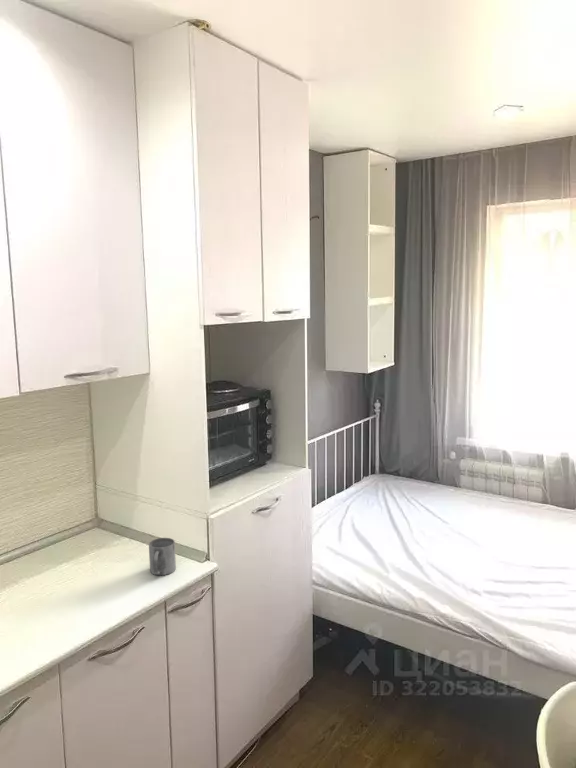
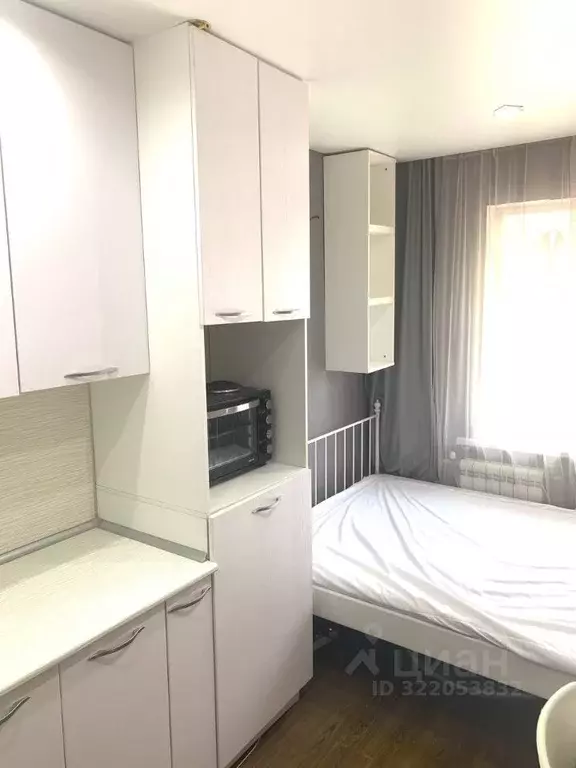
- mug [148,537,177,576]
